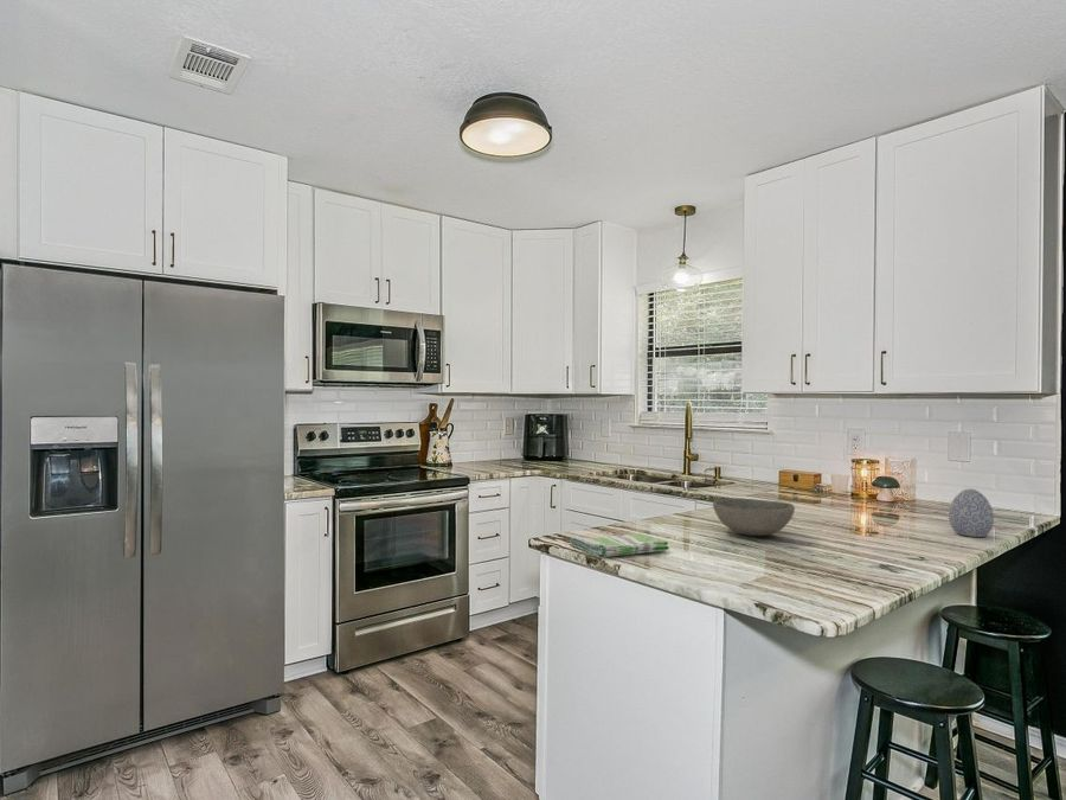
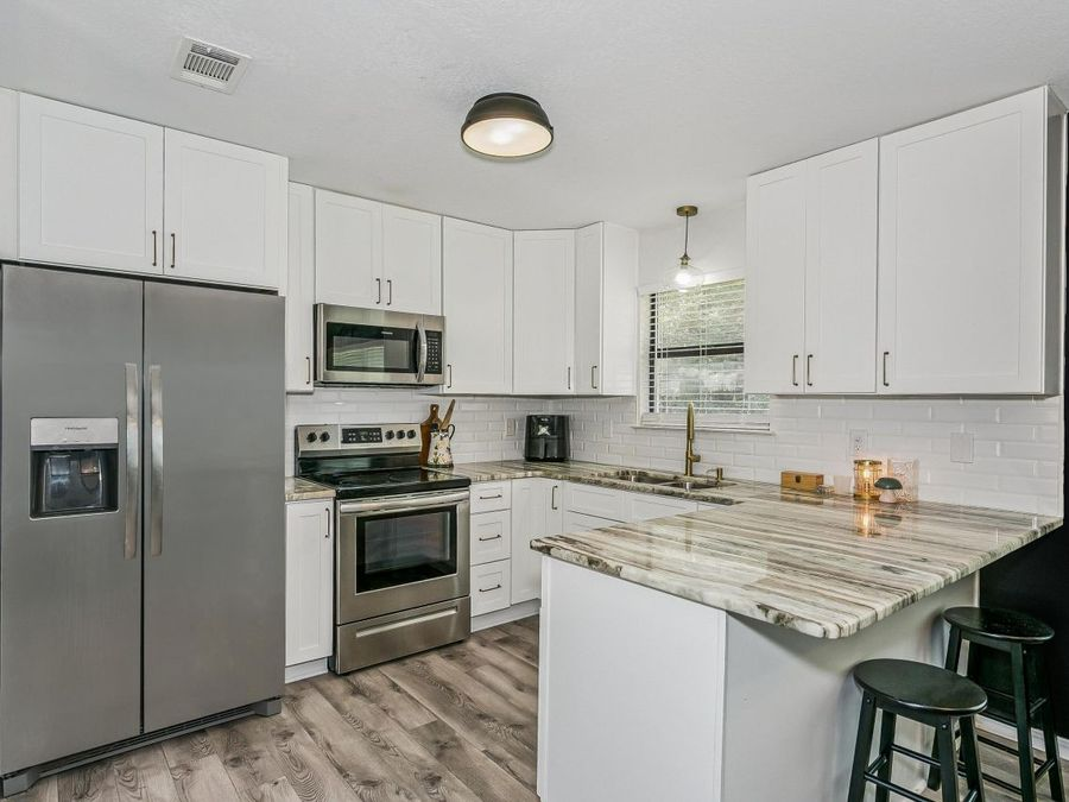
- dish towel [570,532,670,558]
- bowl [712,497,796,537]
- decorative egg [948,488,995,538]
